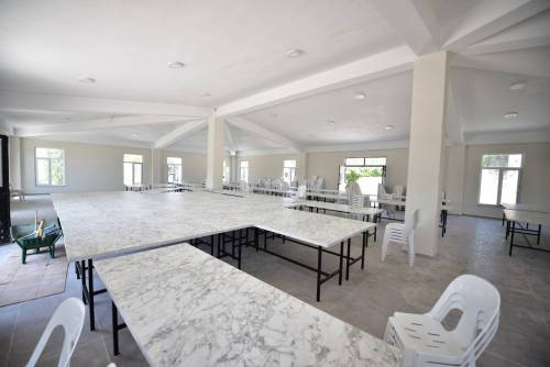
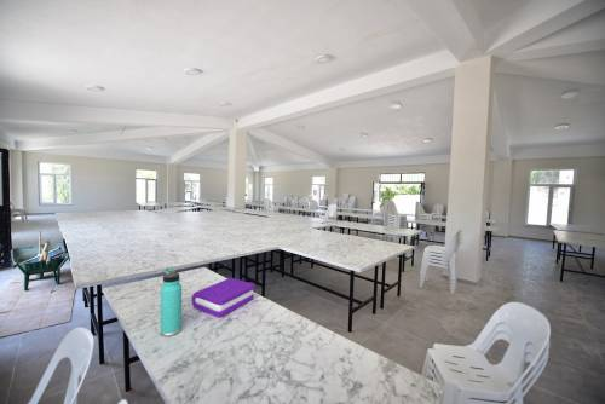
+ book [190,277,255,318]
+ thermos bottle [160,266,183,337]
